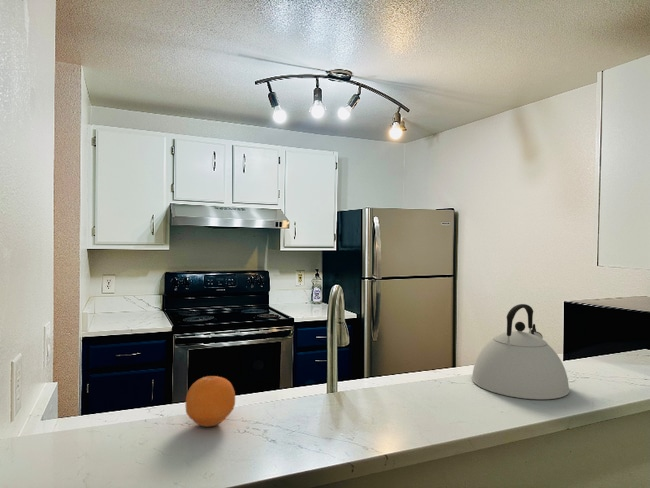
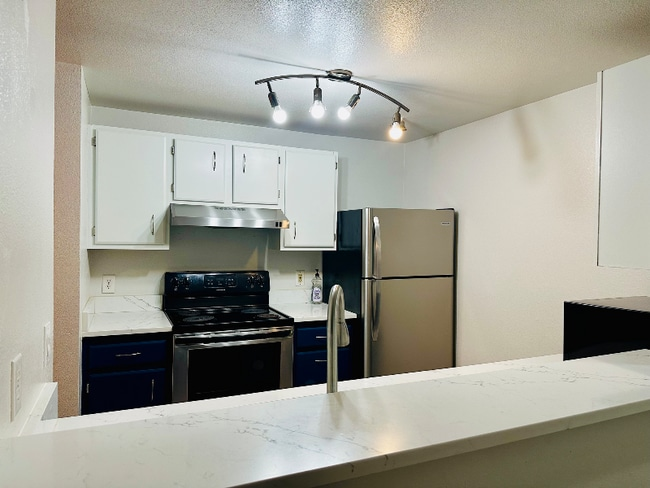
- kettle [471,303,570,400]
- fruit [185,375,236,428]
